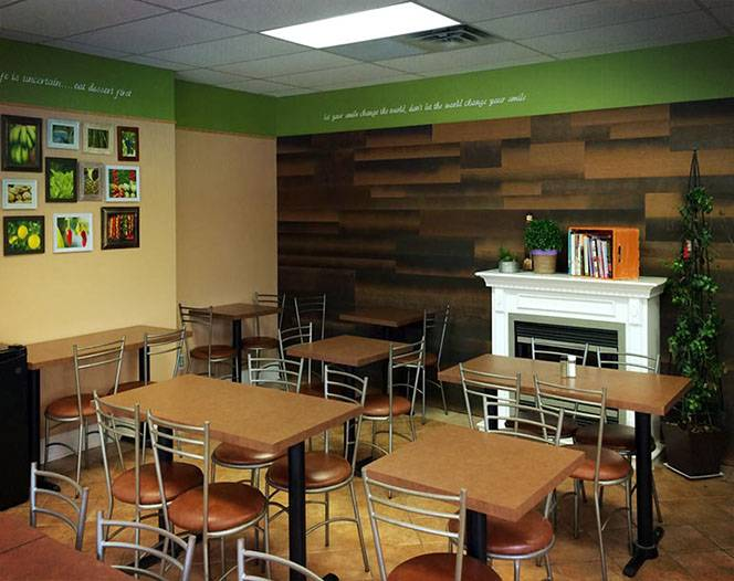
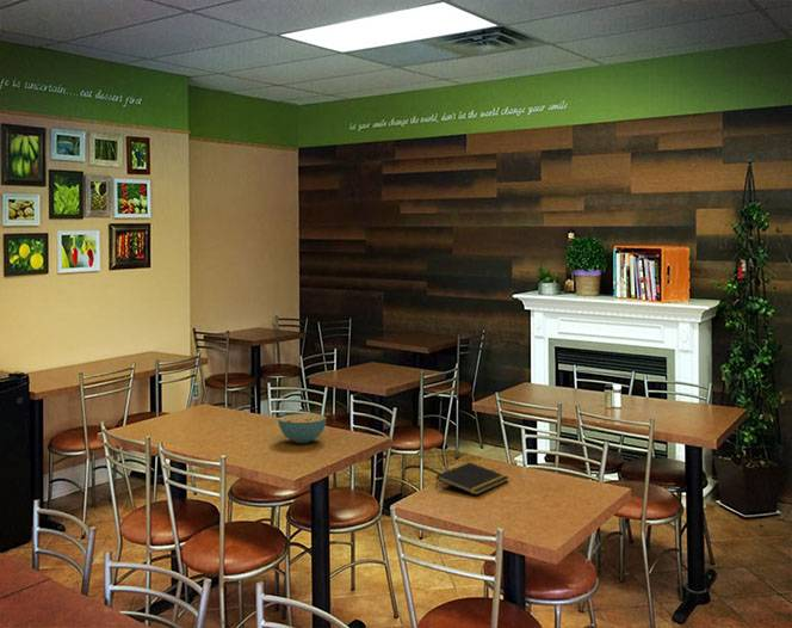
+ notepad [434,461,509,497]
+ cereal bowl [277,413,328,444]
